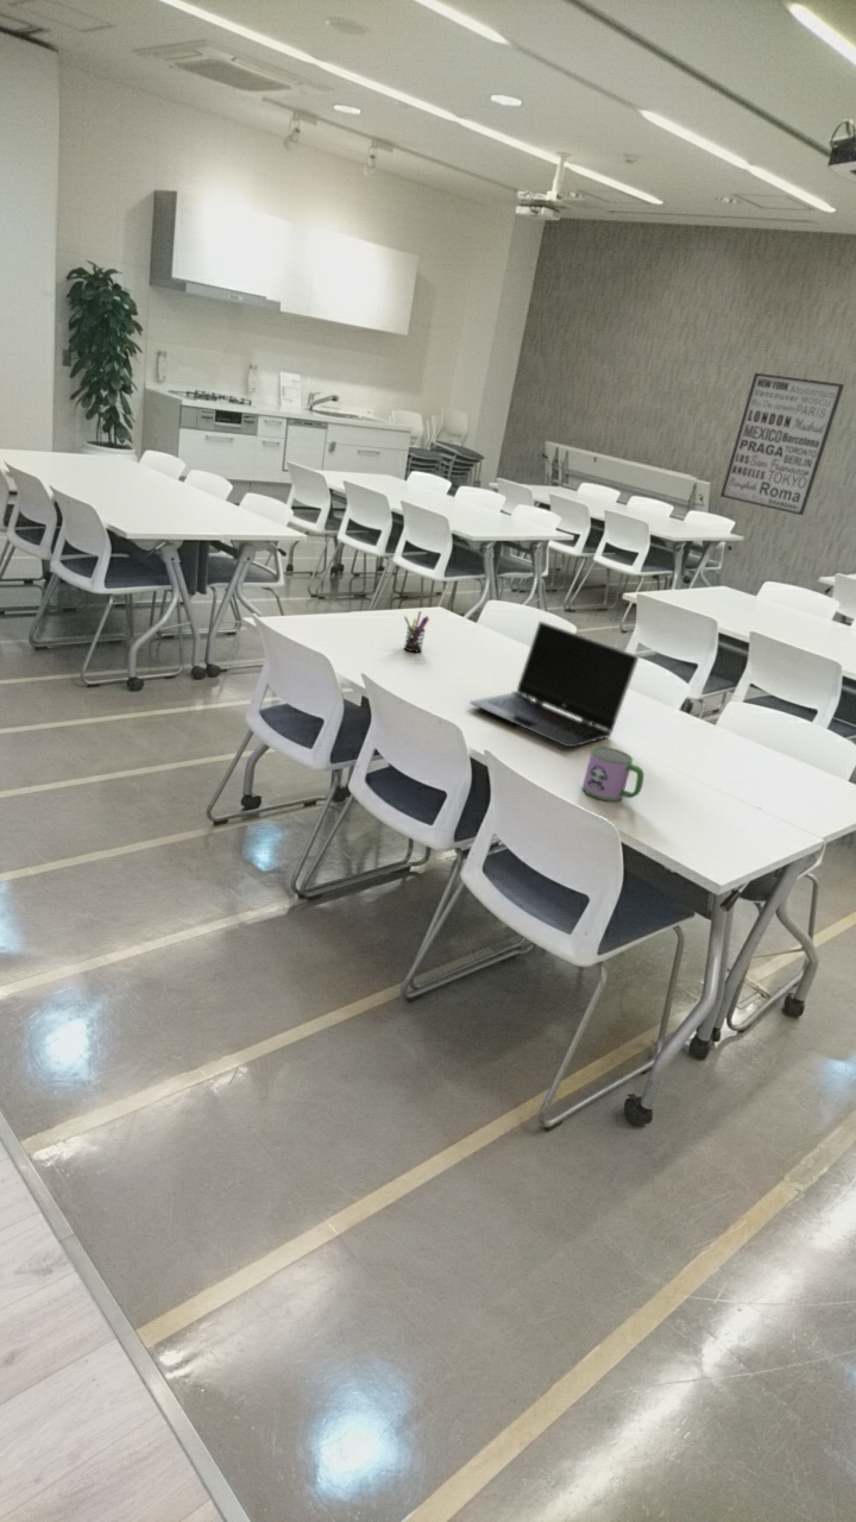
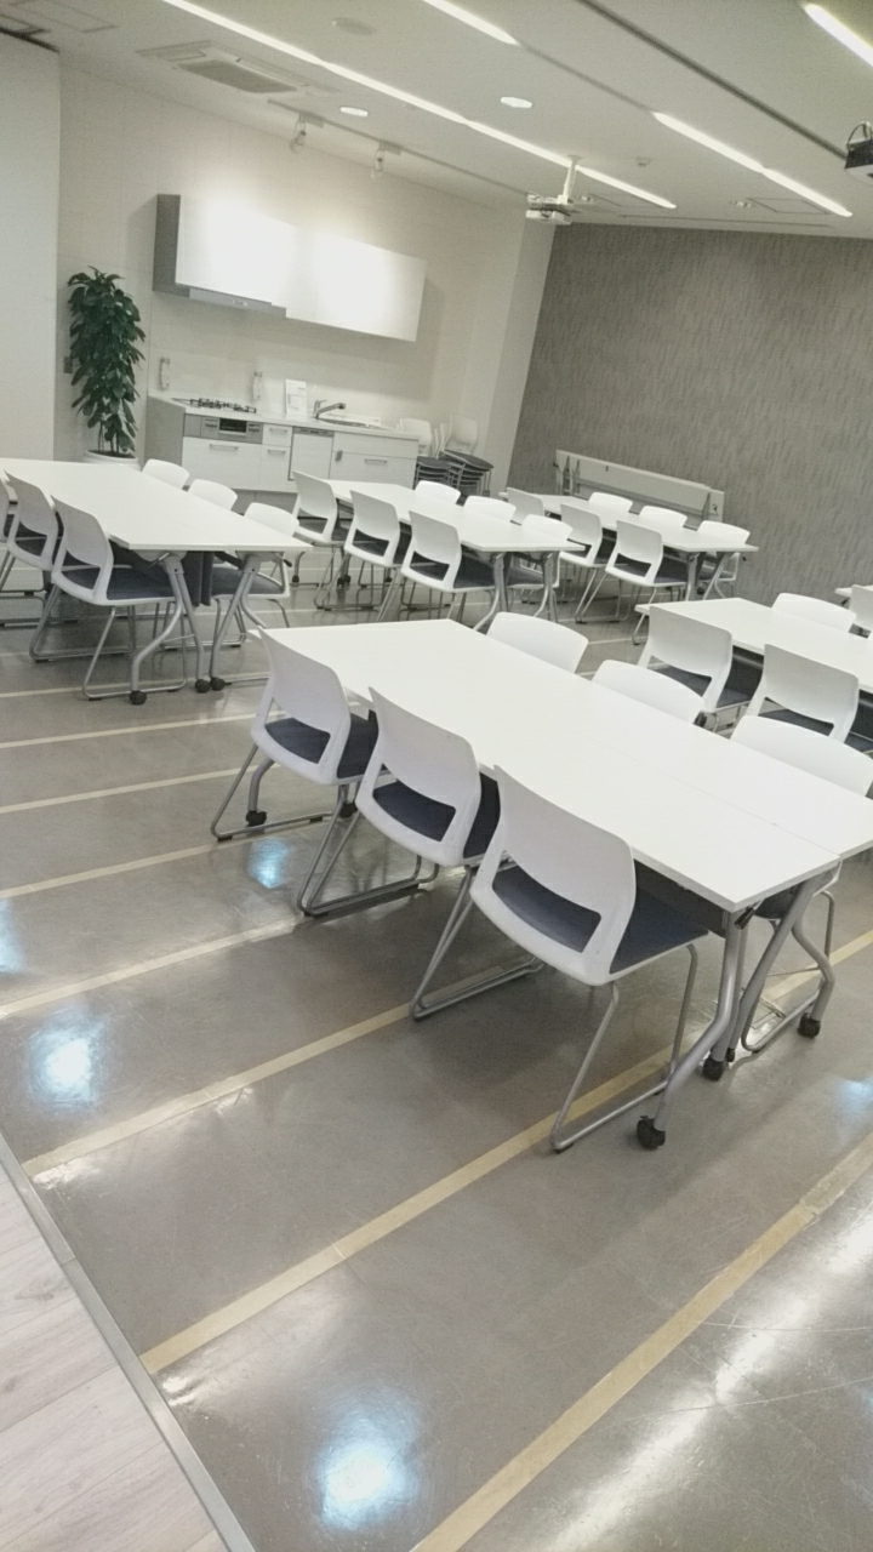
- wall art [719,372,845,516]
- pen holder [403,610,430,653]
- laptop computer [468,620,641,748]
- mug [581,746,644,803]
